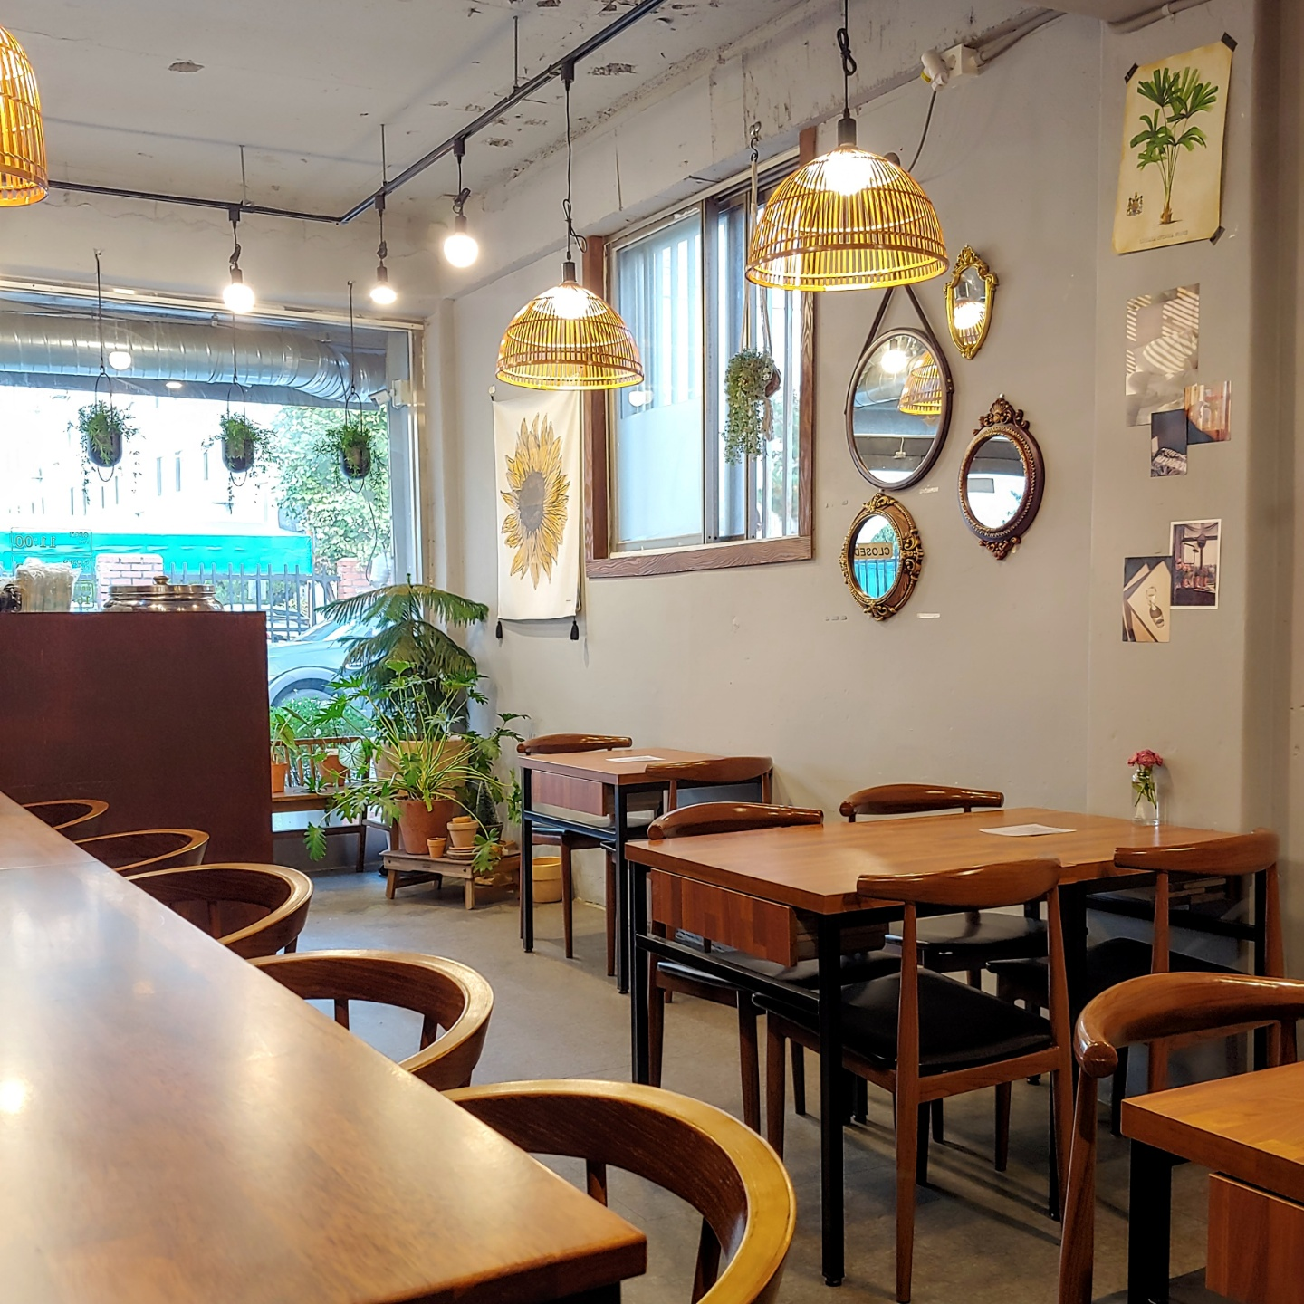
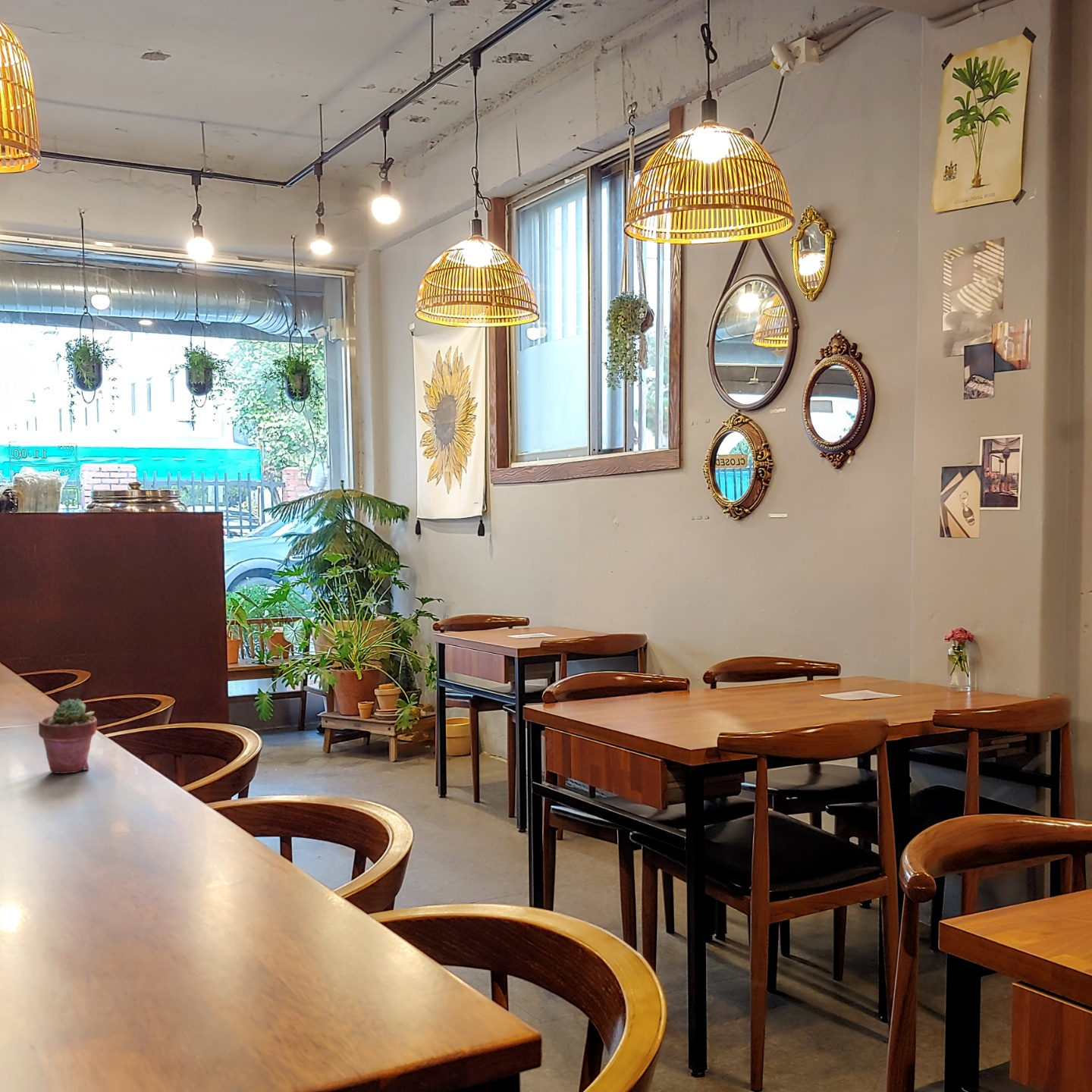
+ potted succulent [38,698,98,774]
